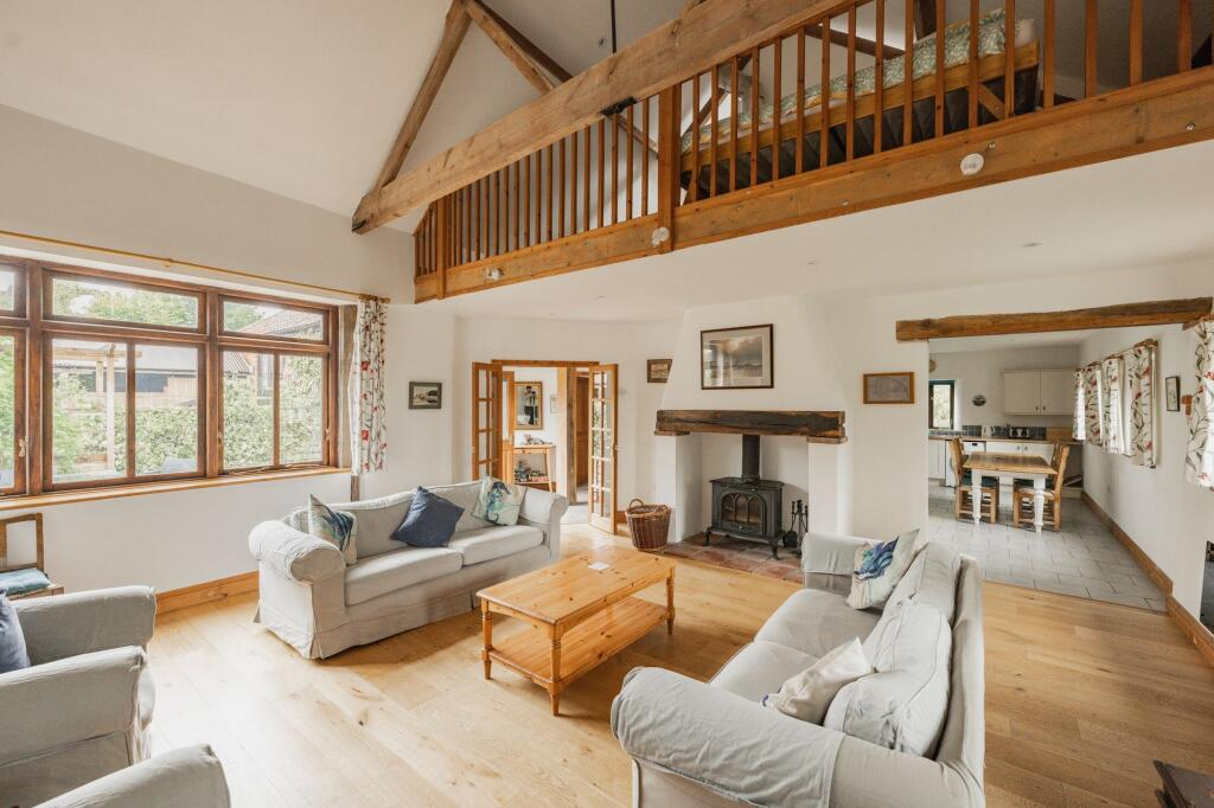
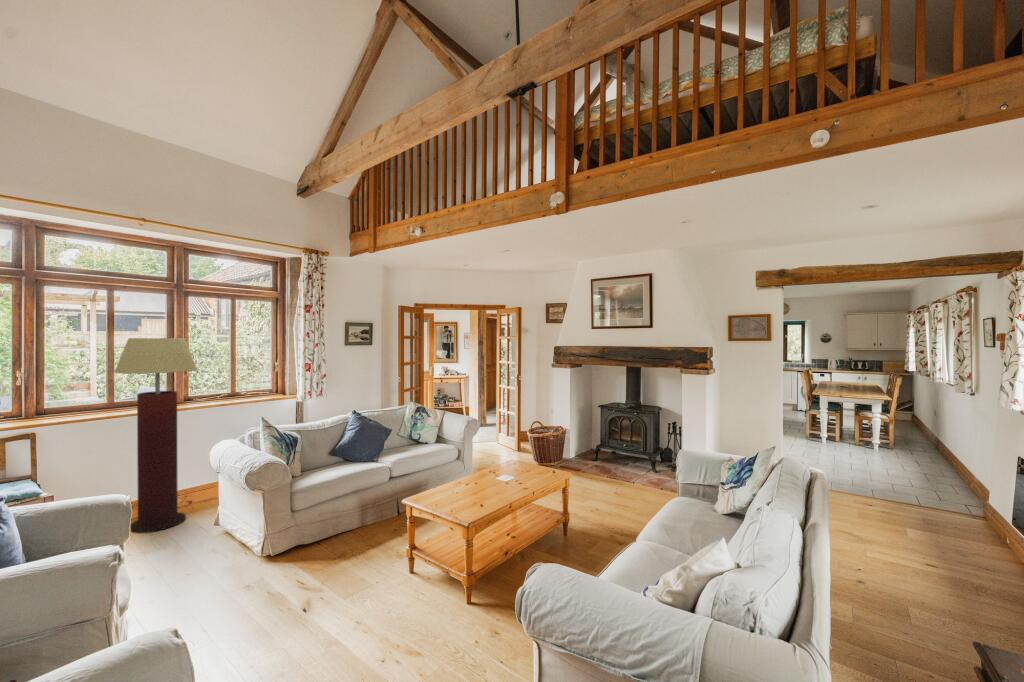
+ floor lamp [114,337,198,534]
